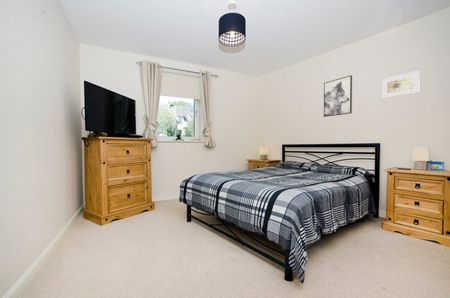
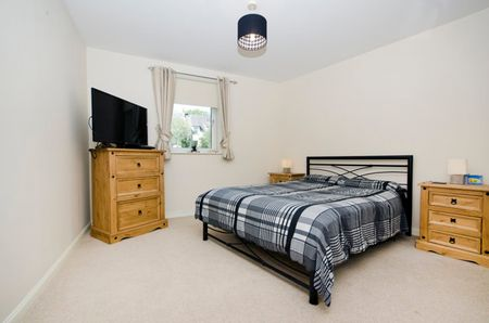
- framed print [382,70,421,99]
- wall art [323,74,353,118]
